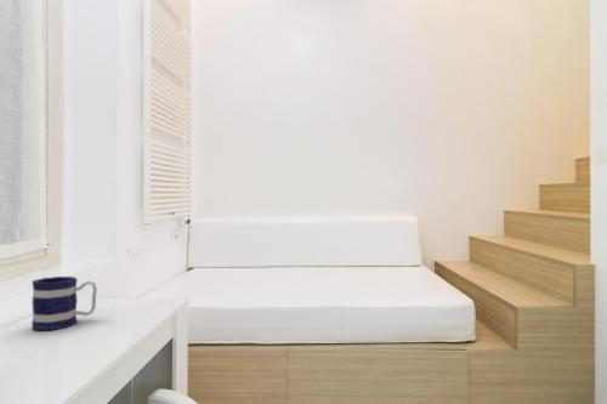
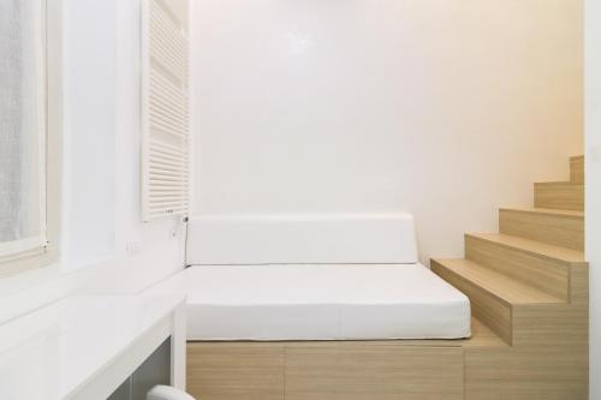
- mug [30,275,98,331]
